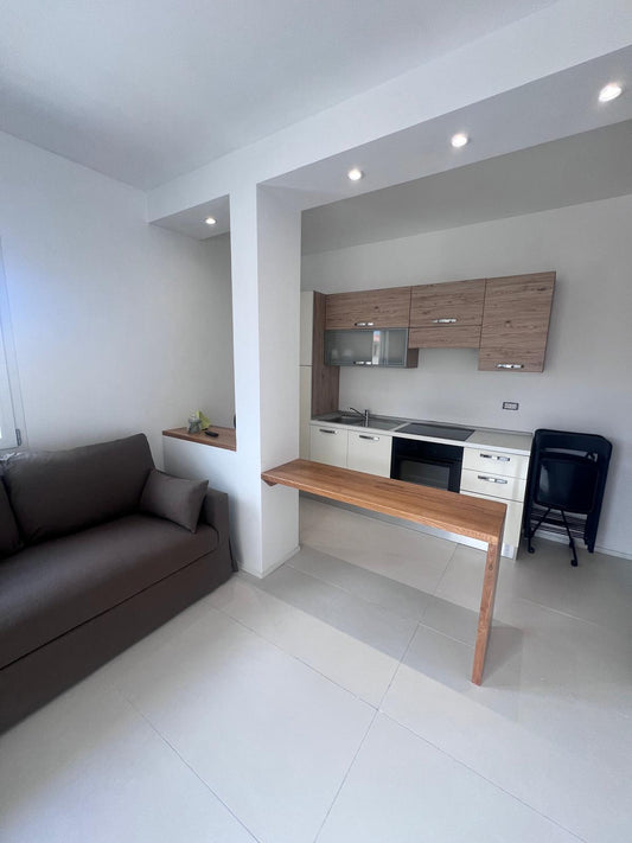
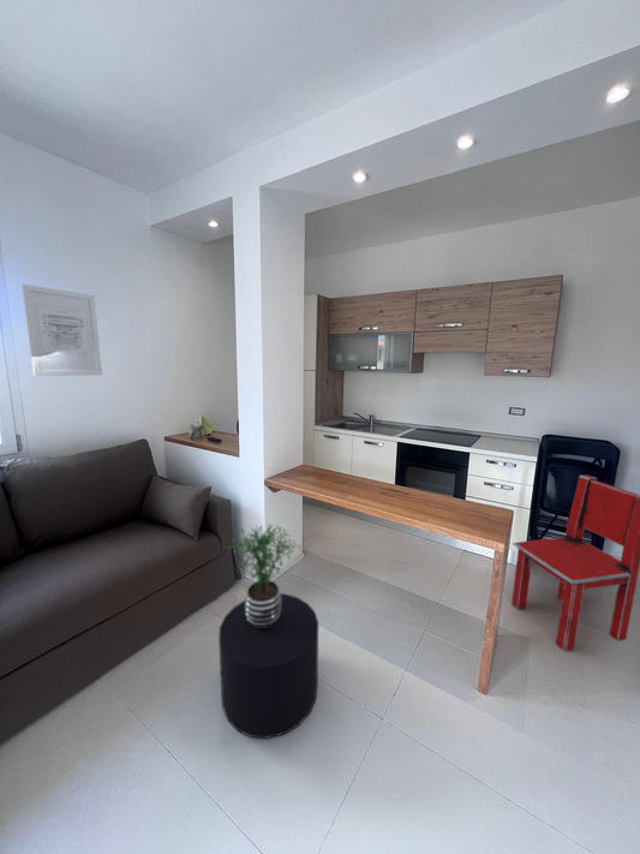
+ stool [217,592,319,740]
+ potted plant [227,522,303,628]
+ chair [510,473,640,652]
+ wall art [20,283,103,377]
